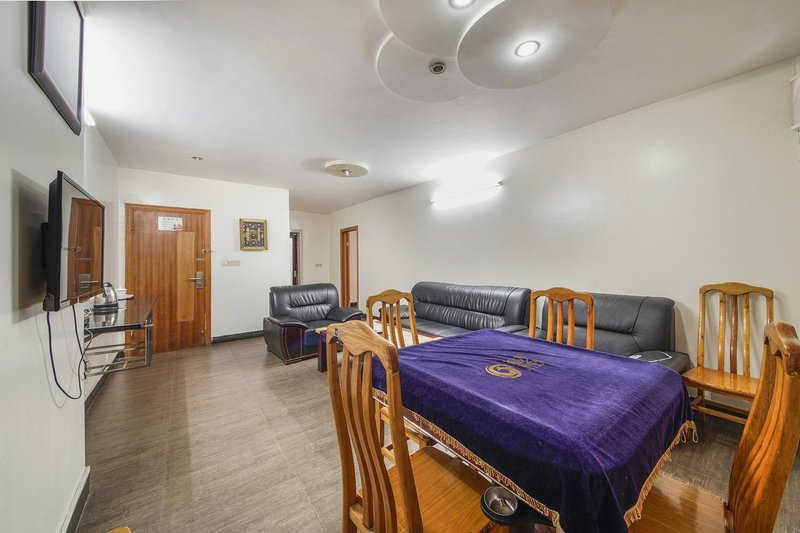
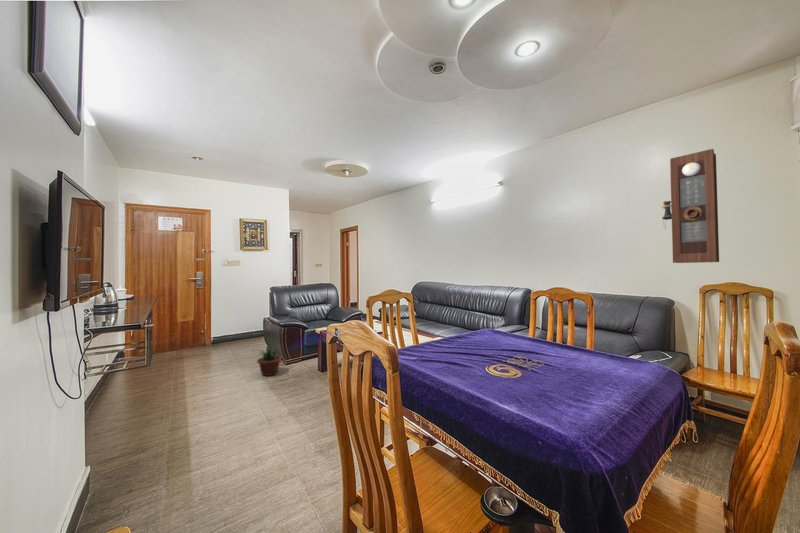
+ pendulum clock [660,148,720,264]
+ potted plant [250,345,283,377]
